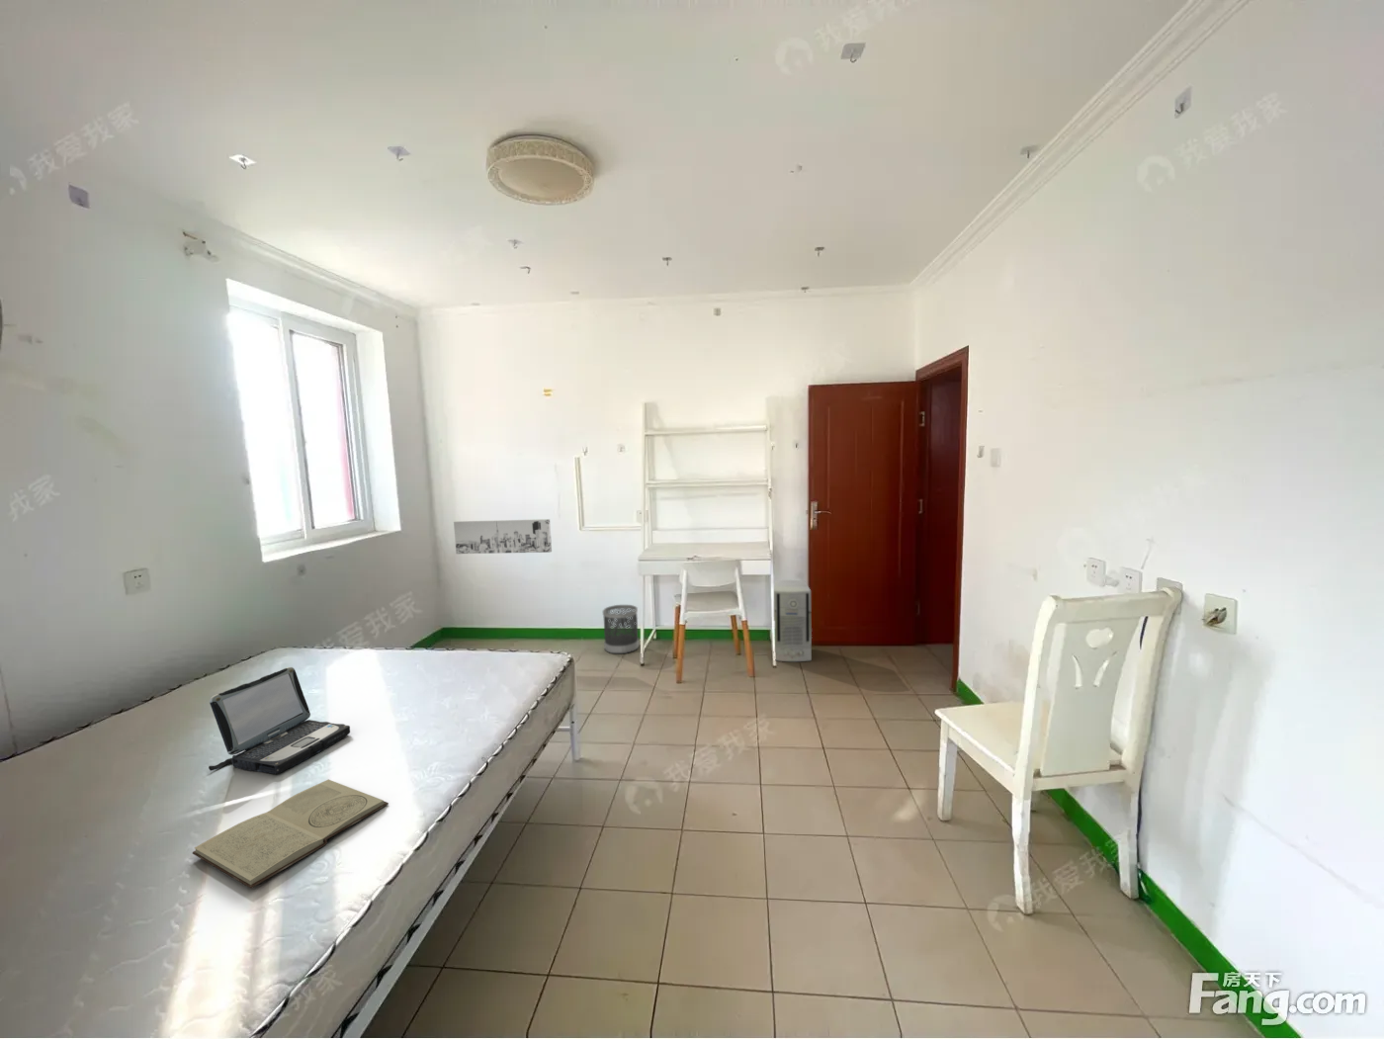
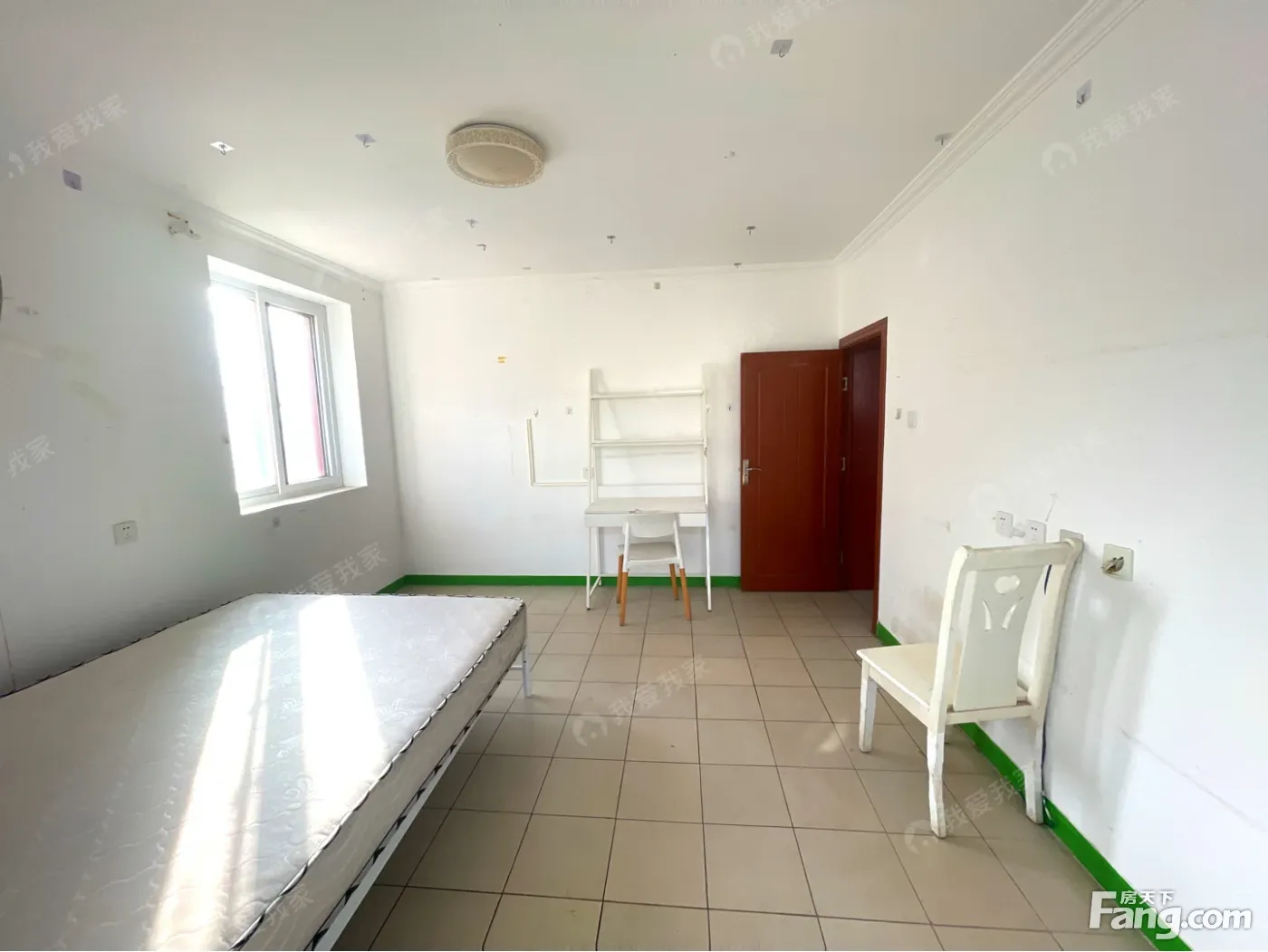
- wastebasket [602,604,640,655]
- wall art [453,518,552,554]
- air purifier [773,580,812,662]
- book [192,779,390,888]
- laptop [207,667,351,775]
